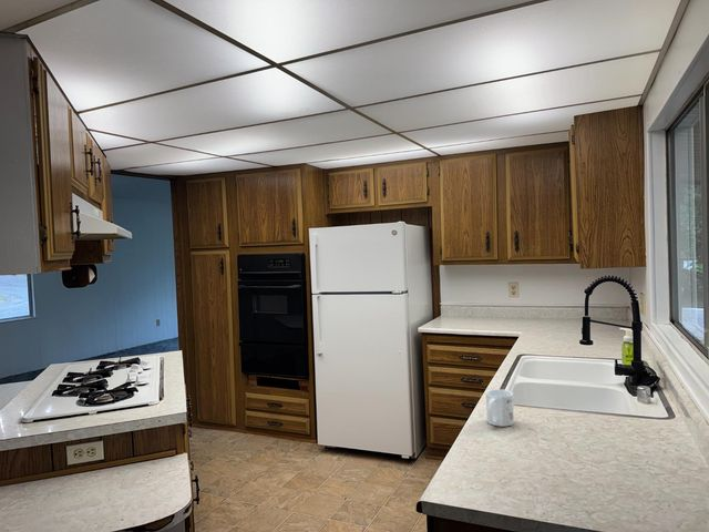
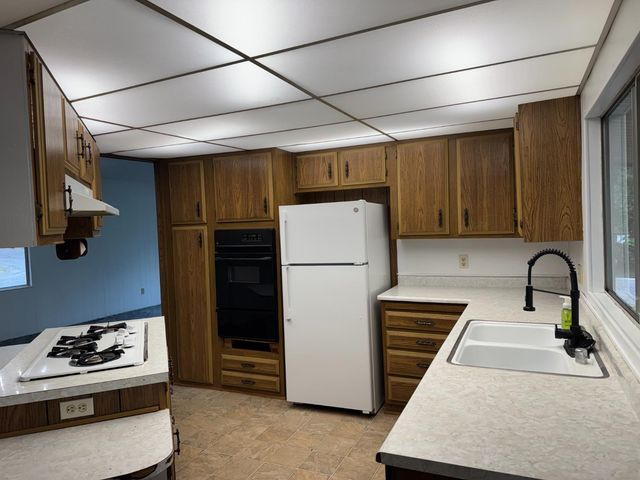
- mug [485,388,515,428]
